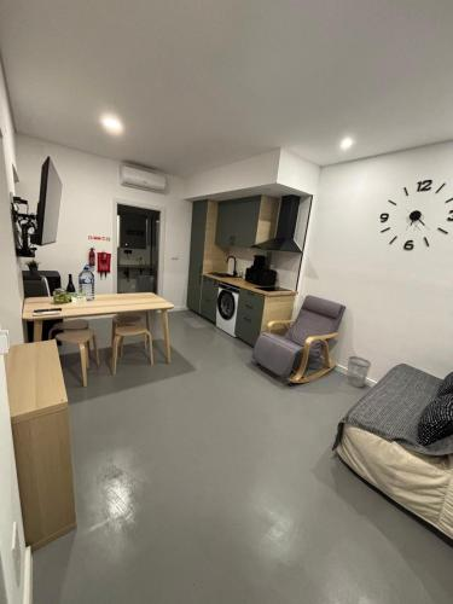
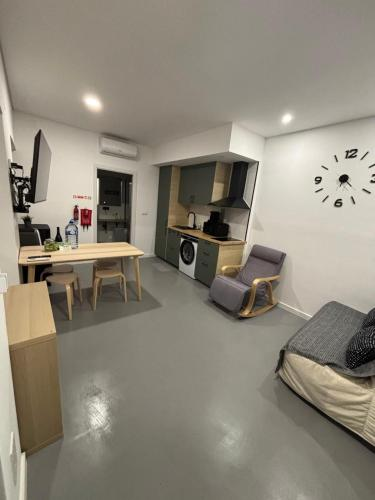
- wastebasket [345,355,372,388]
